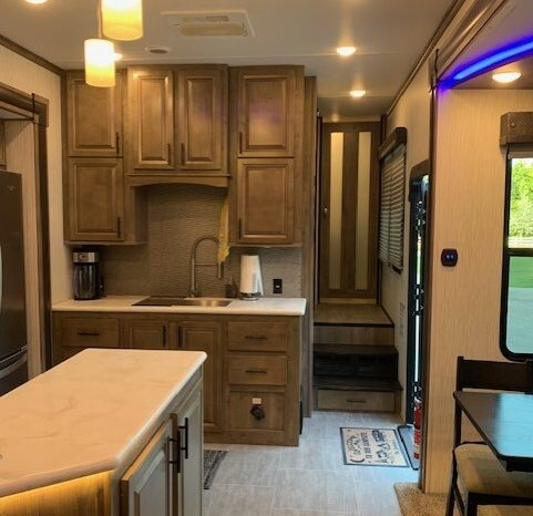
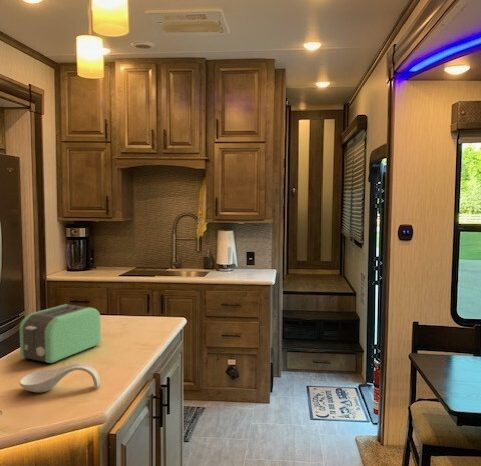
+ toaster [19,303,102,364]
+ spoon rest [18,363,101,394]
